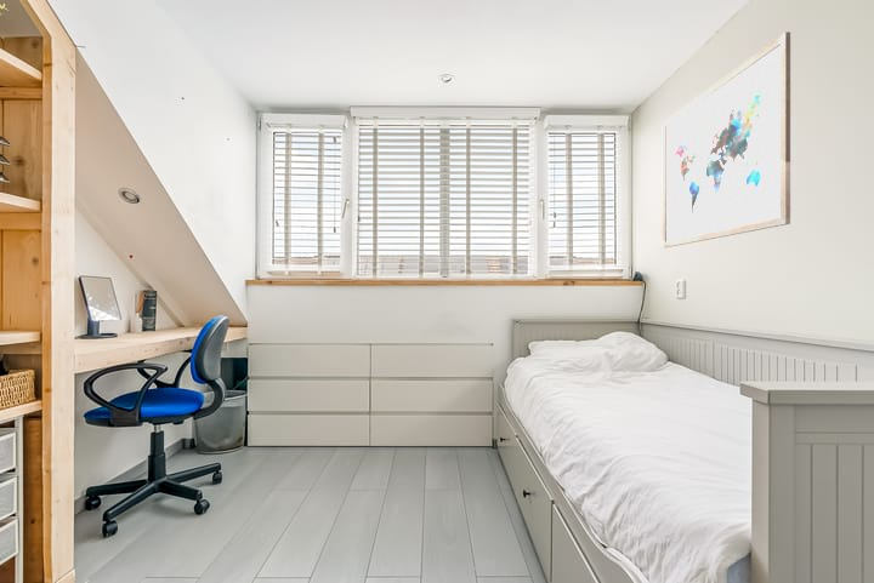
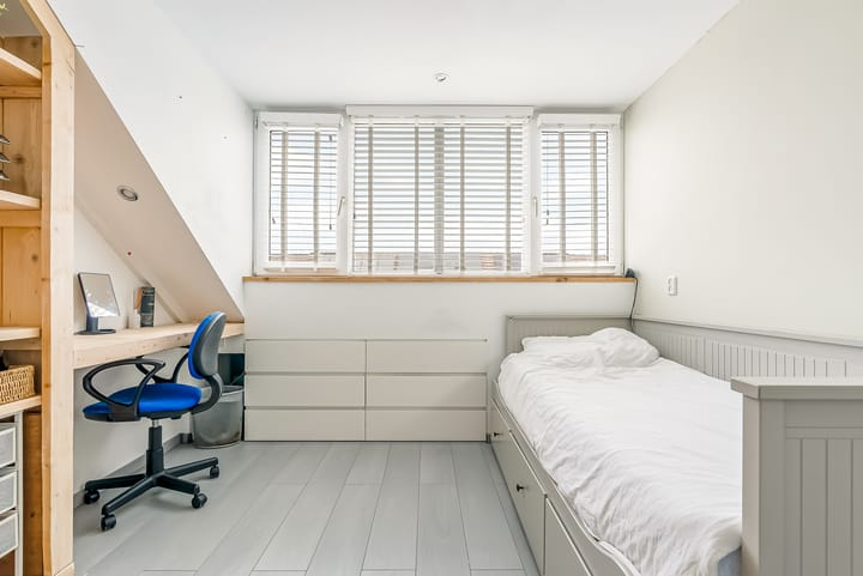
- wall art [662,30,791,248]
